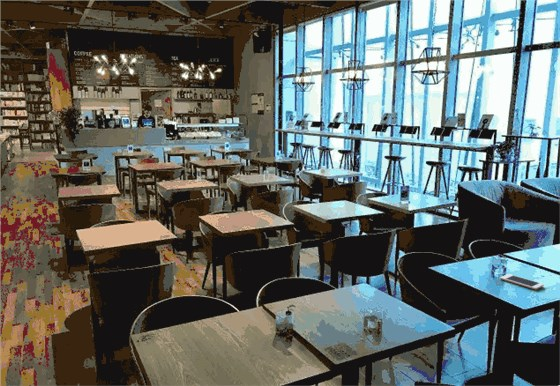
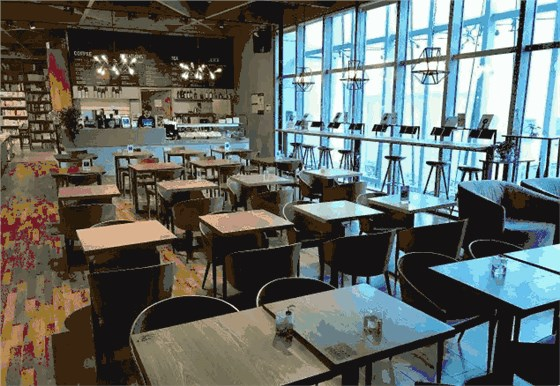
- cell phone [499,273,545,291]
